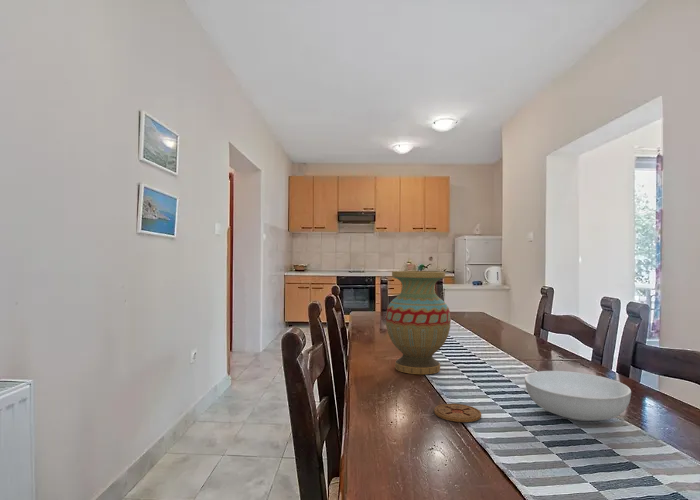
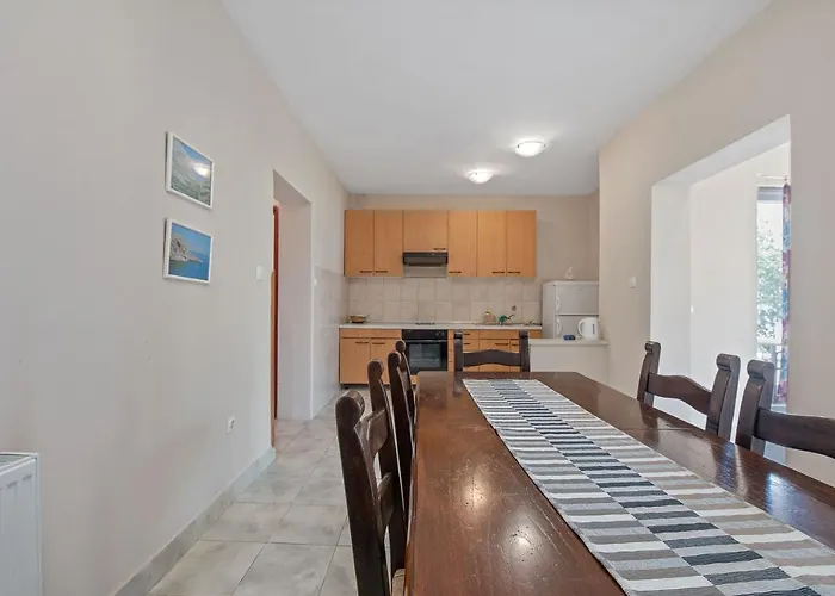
- serving bowl [524,370,632,422]
- vase [385,270,452,375]
- coaster [433,403,482,423]
